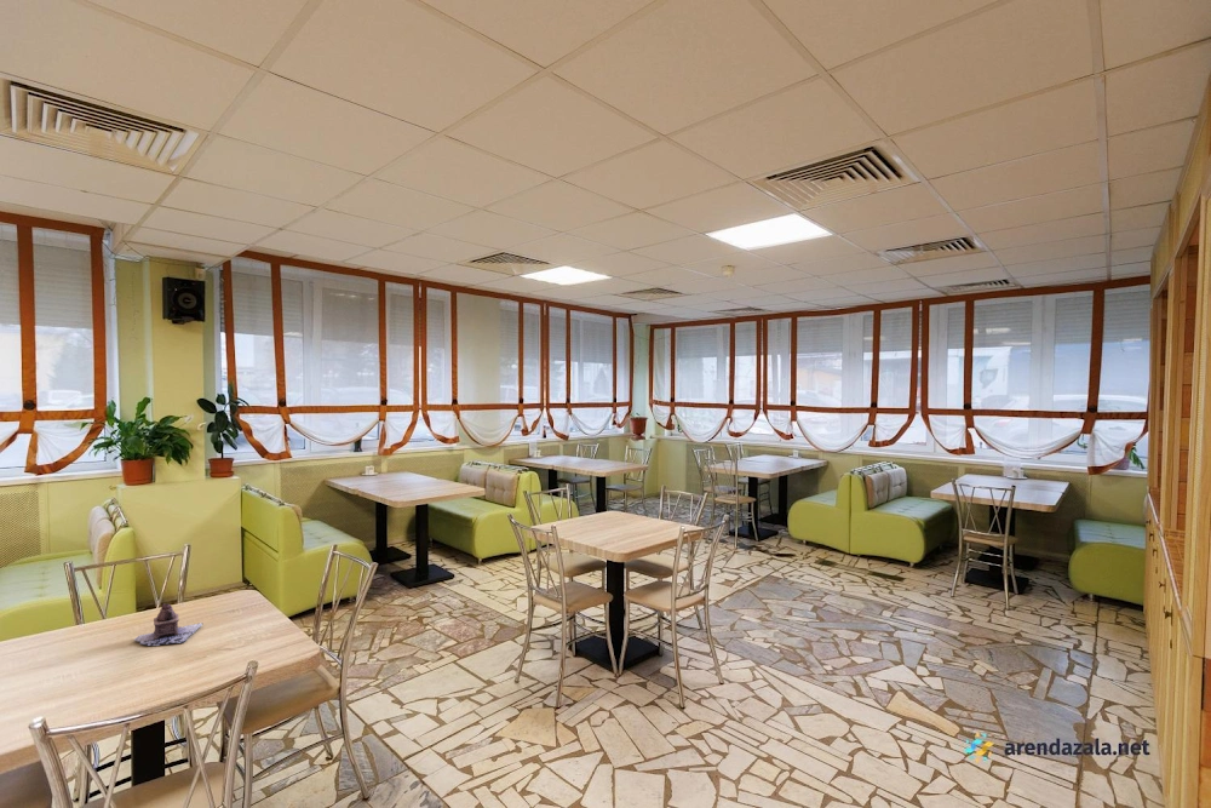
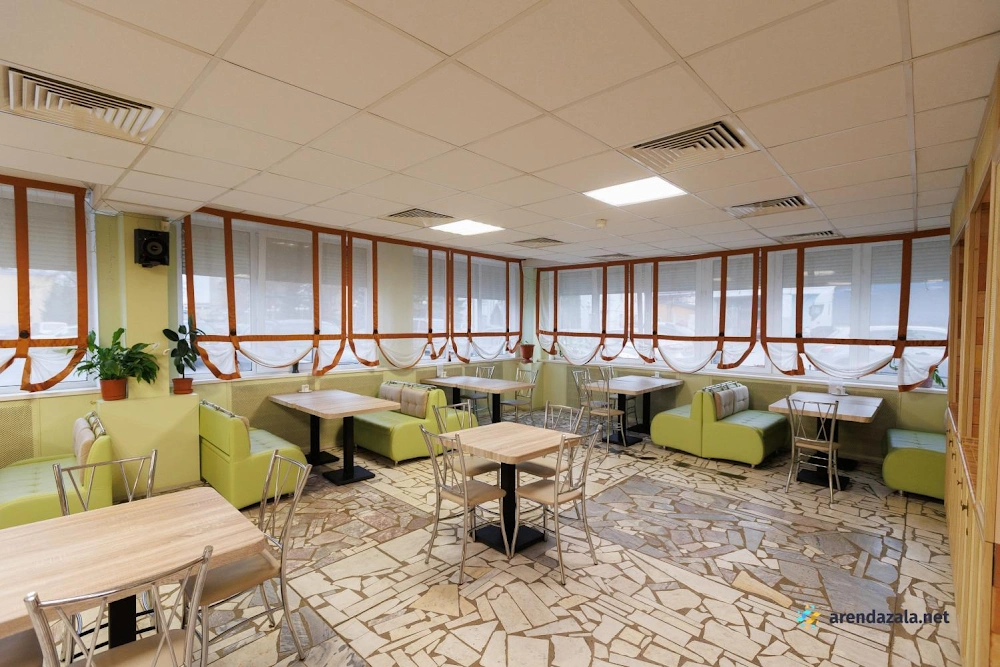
- teapot [132,603,205,647]
